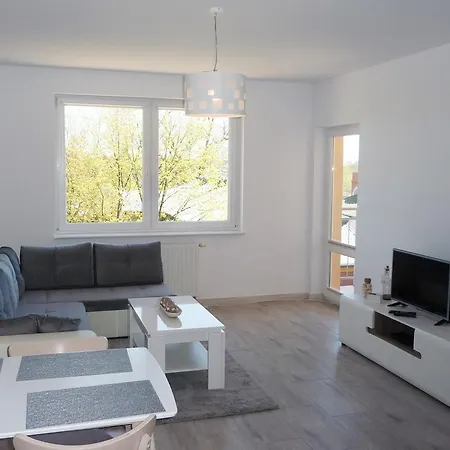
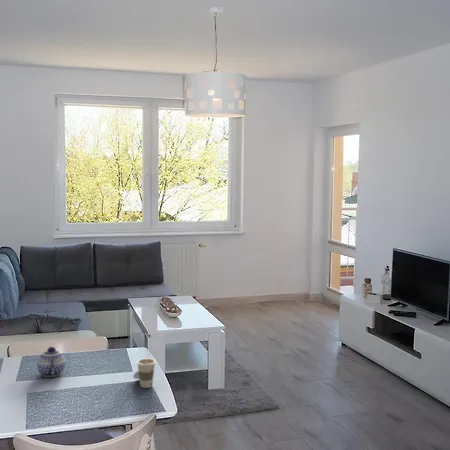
+ cup [132,357,157,389]
+ teapot [36,346,66,378]
